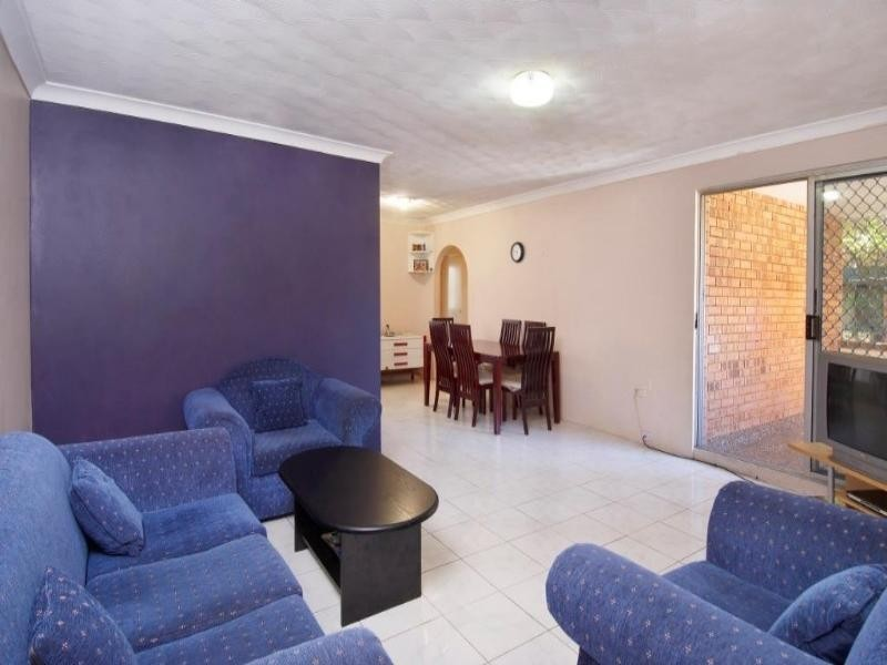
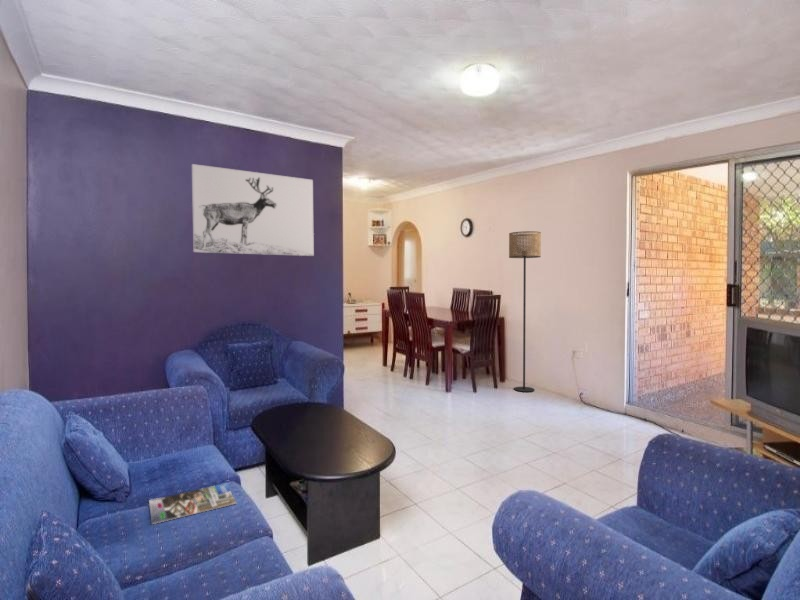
+ floor lamp [508,230,542,393]
+ wall art [191,163,315,257]
+ magazine [148,482,238,525]
